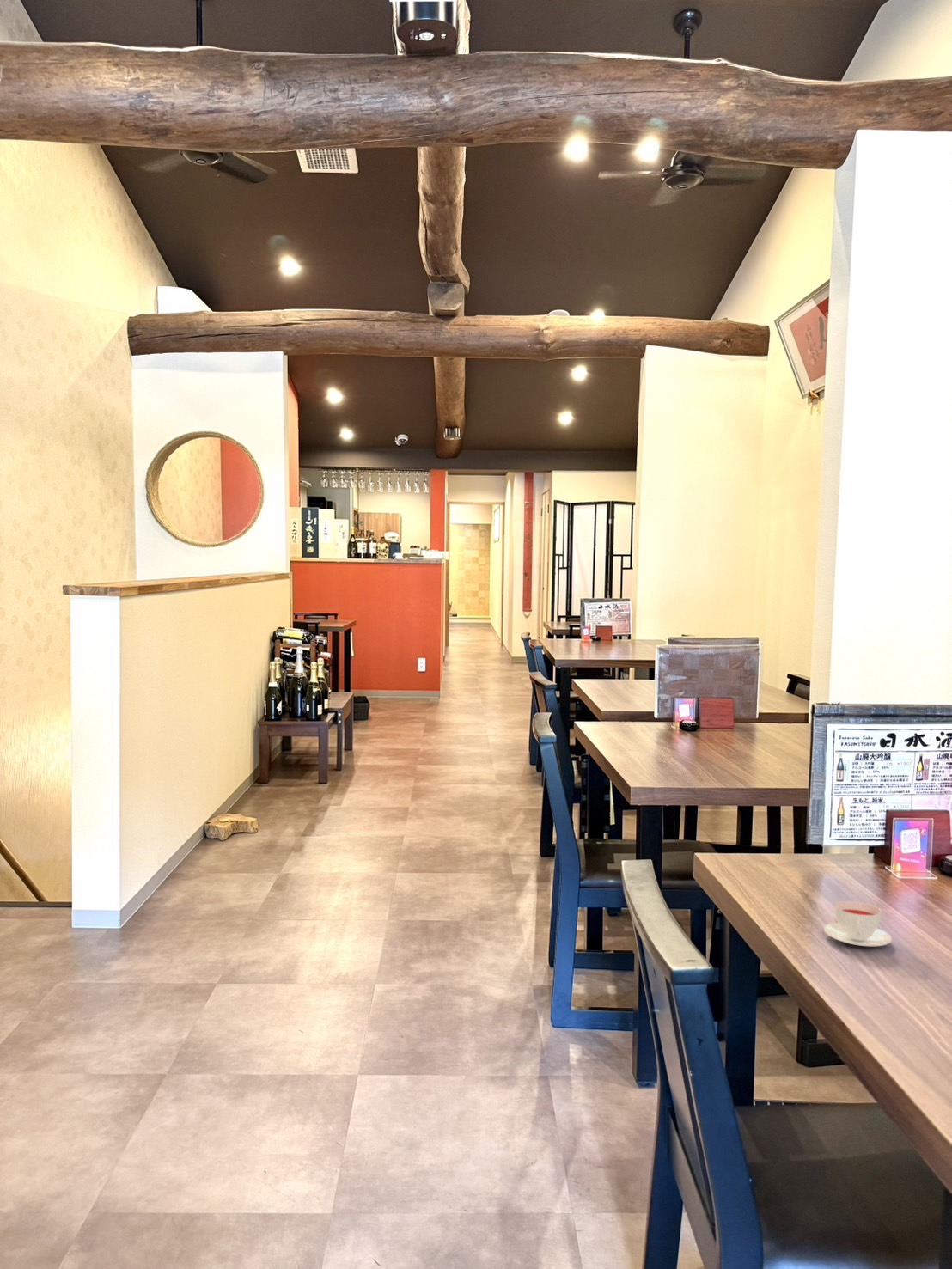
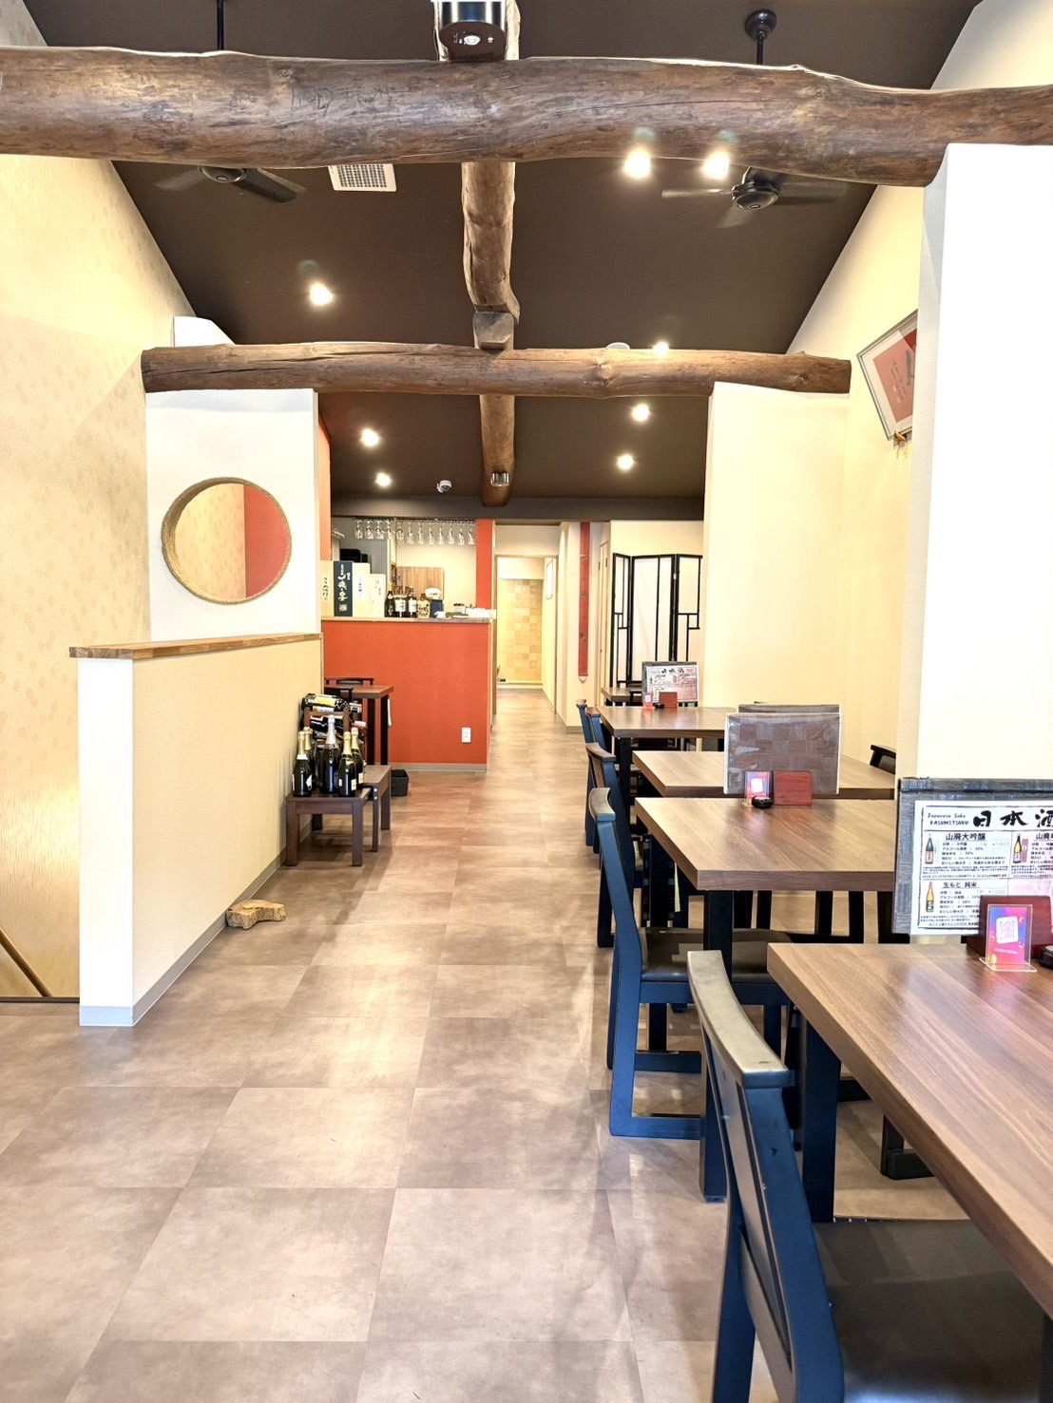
- teacup [823,900,893,947]
